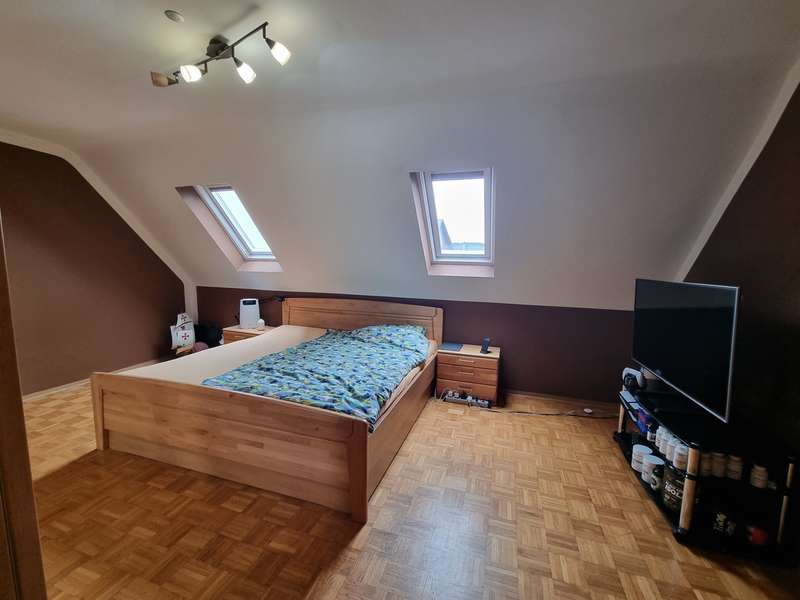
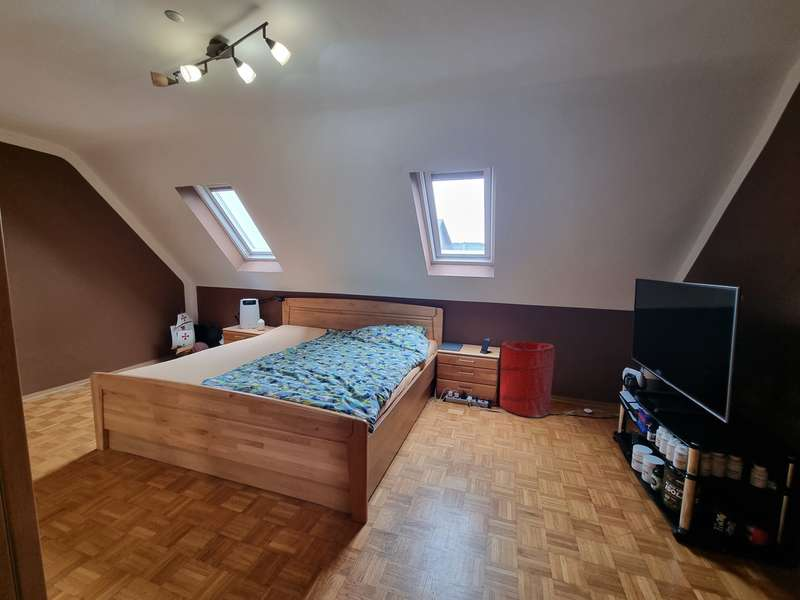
+ laundry hamper [499,340,555,418]
